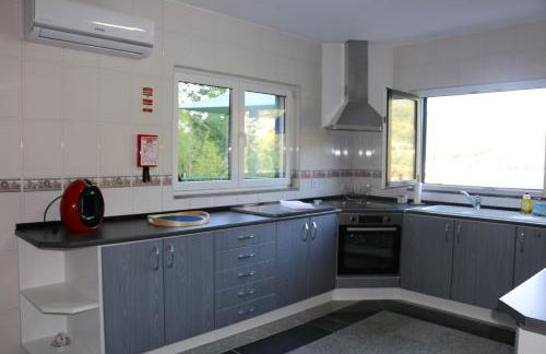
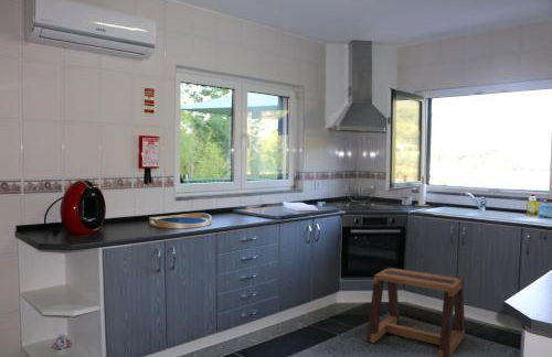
+ stool [365,267,466,357]
